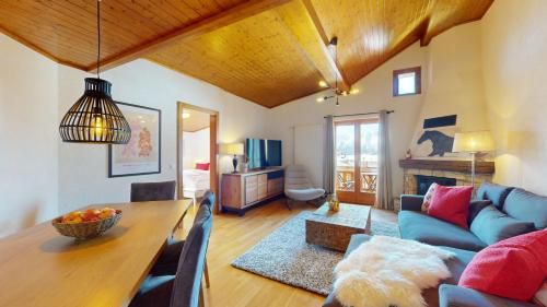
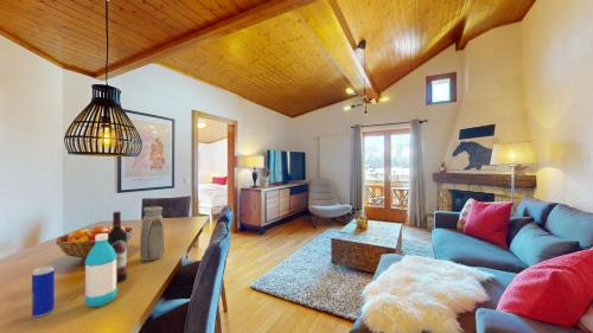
+ water bottle [83,232,119,307]
+ wine bottle [107,211,128,284]
+ beverage can [31,265,56,318]
+ vase [139,205,166,262]
